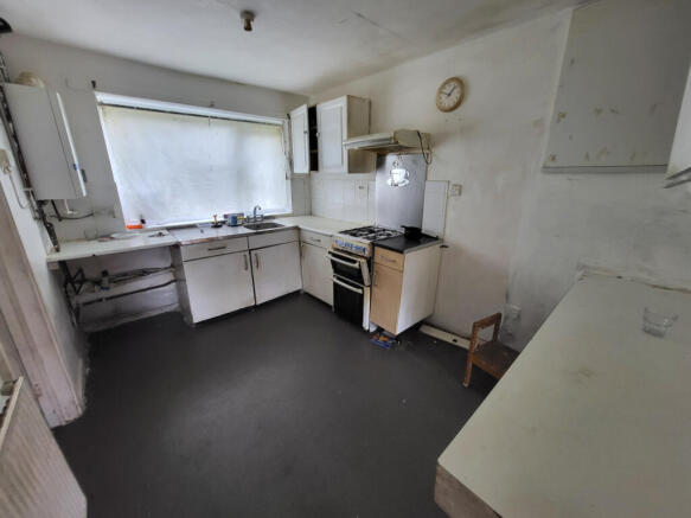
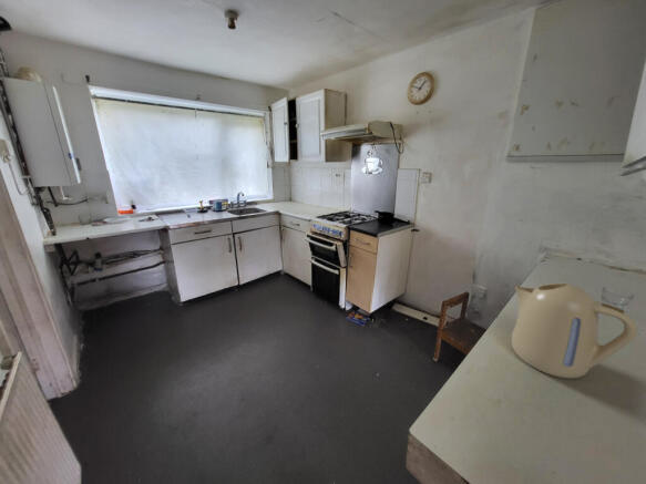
+ kettle [511,282,639,380]
